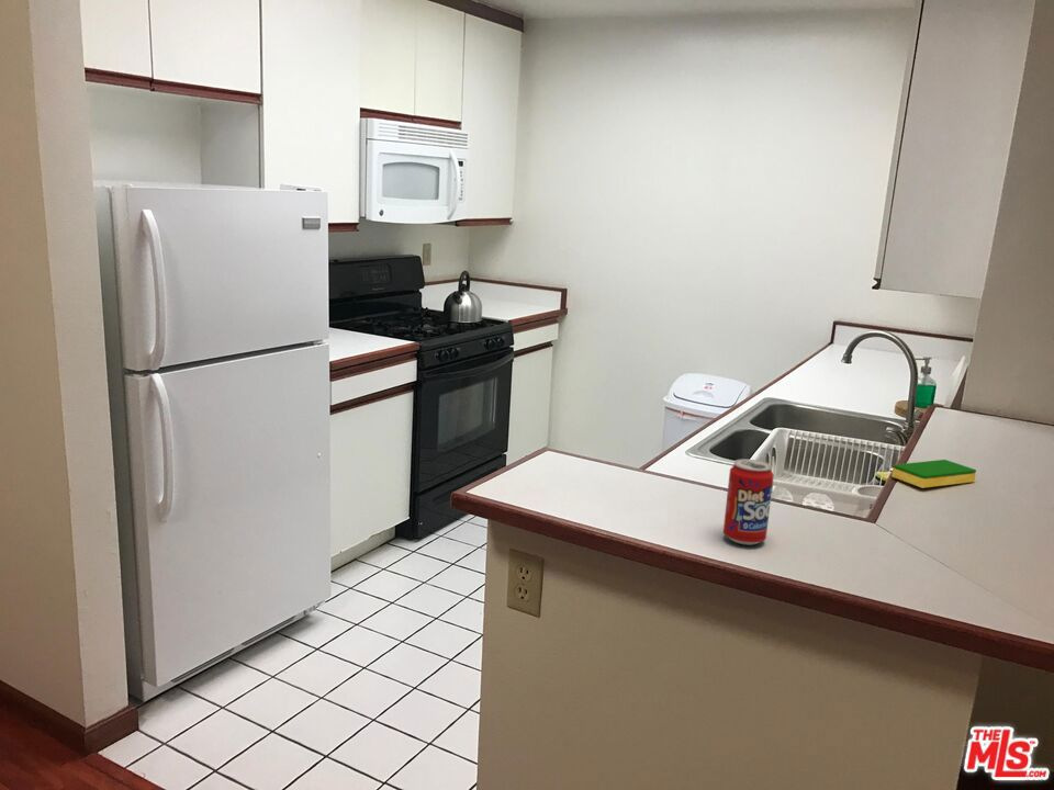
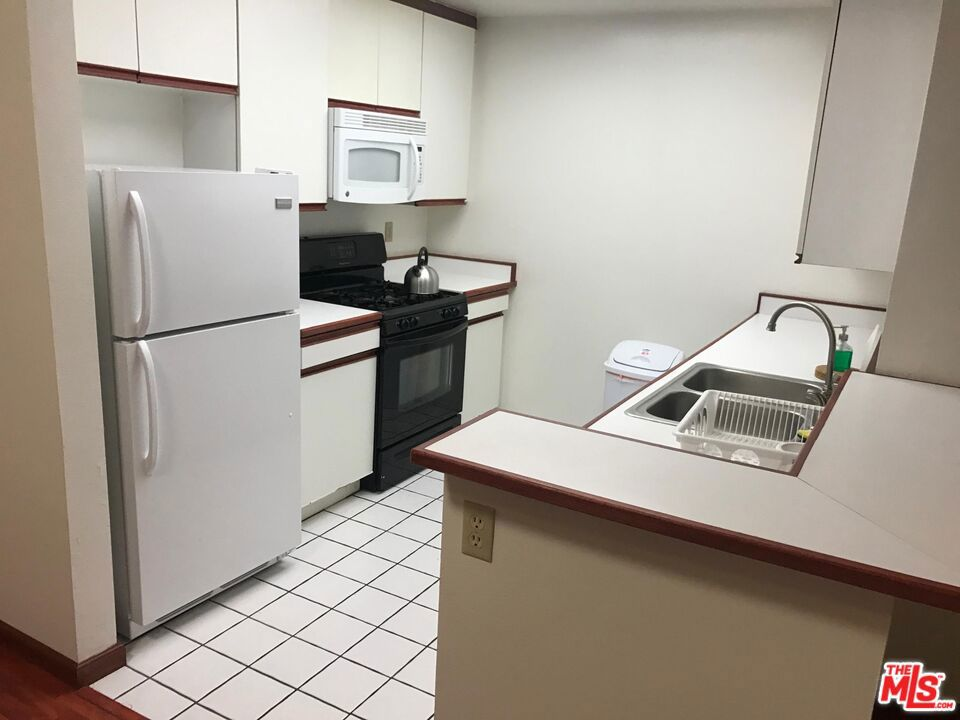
- beverage can [722,458,775,546]
- dish sponge [892,459,977,489]
